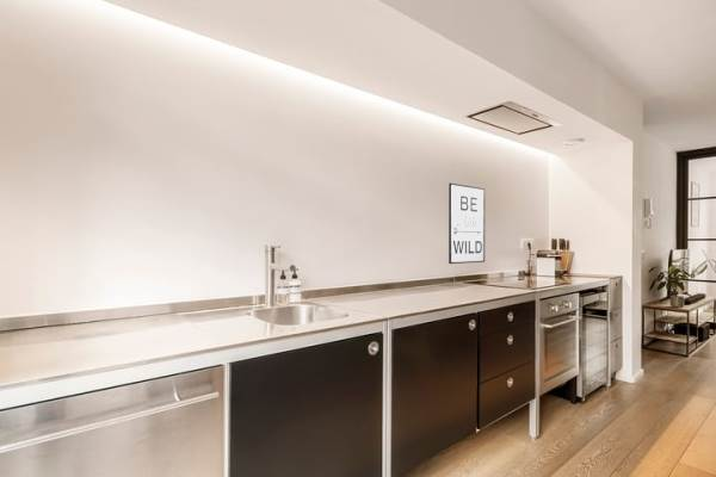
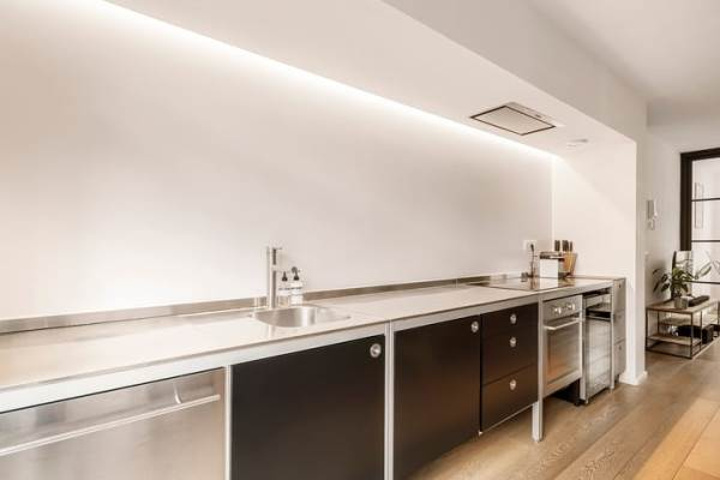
- wall art [448,182,486,265]
